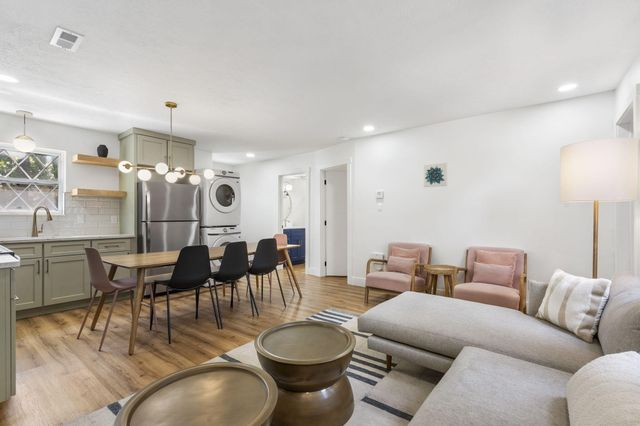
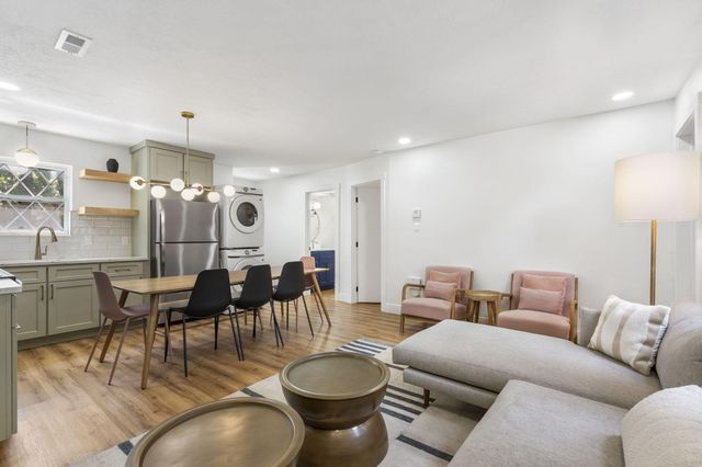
- wall art [423,162,448,188]
